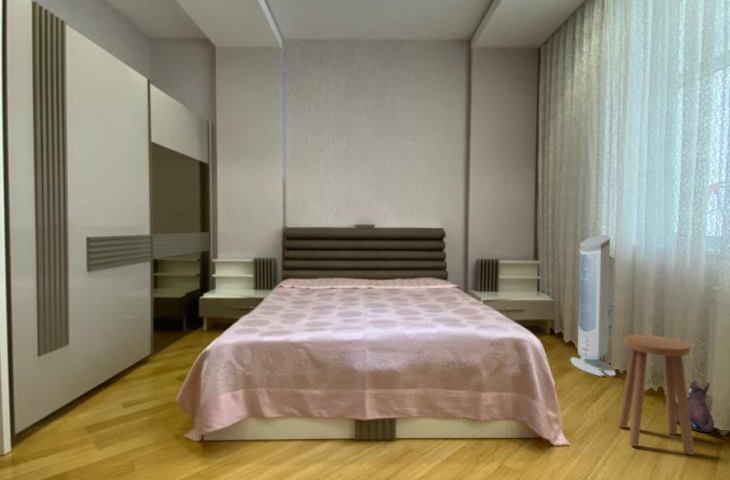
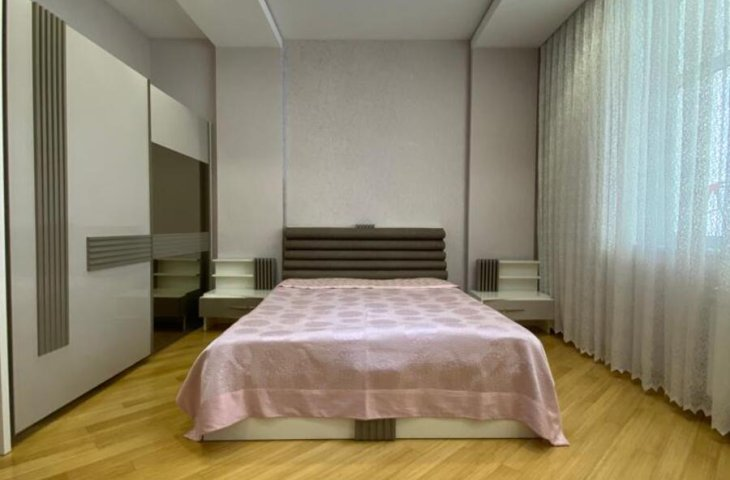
- air purifier [570,234,616,378]
- plush toy [676,380,715,433]
- stool [617,334,695,456]
